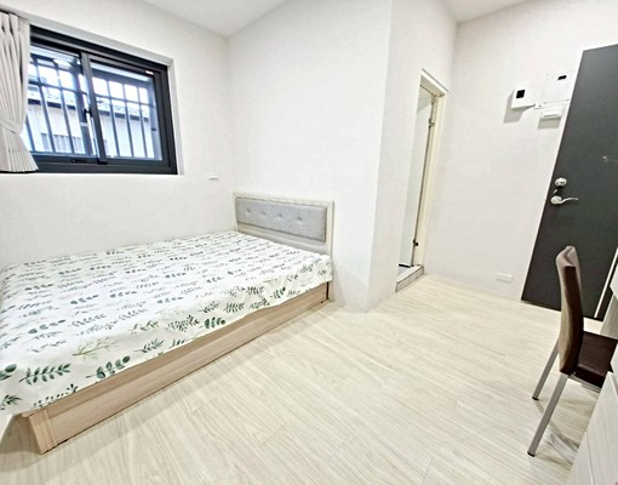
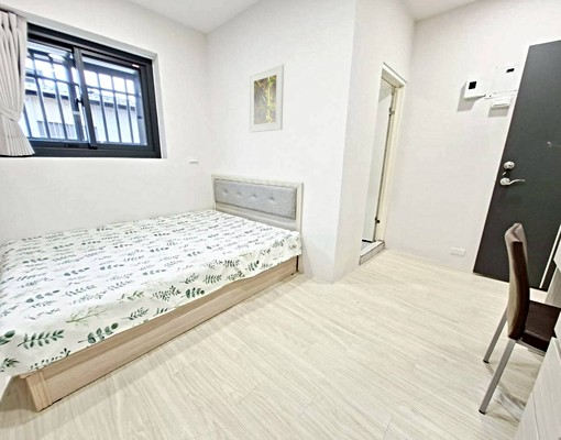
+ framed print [248,63,285,133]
